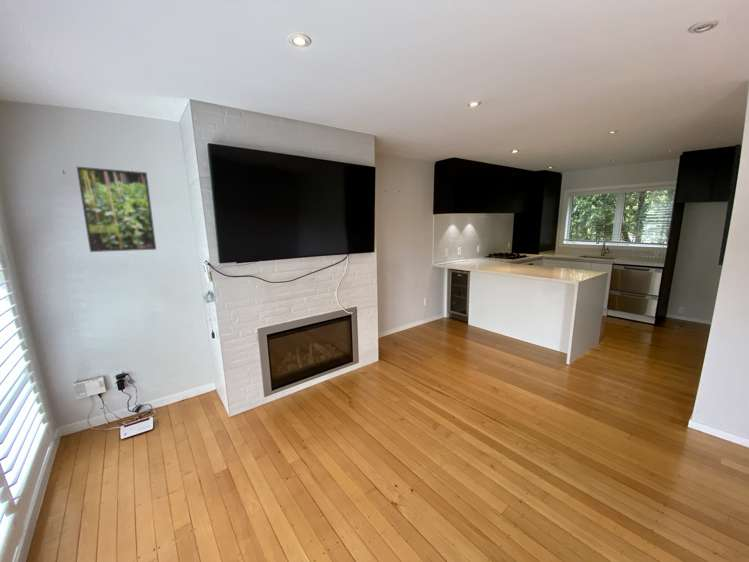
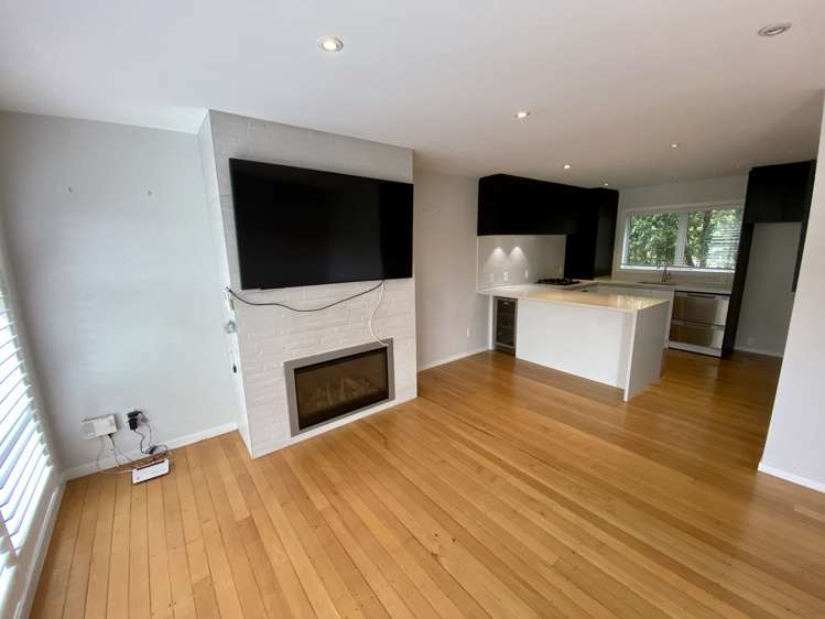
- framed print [76,166,157,253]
